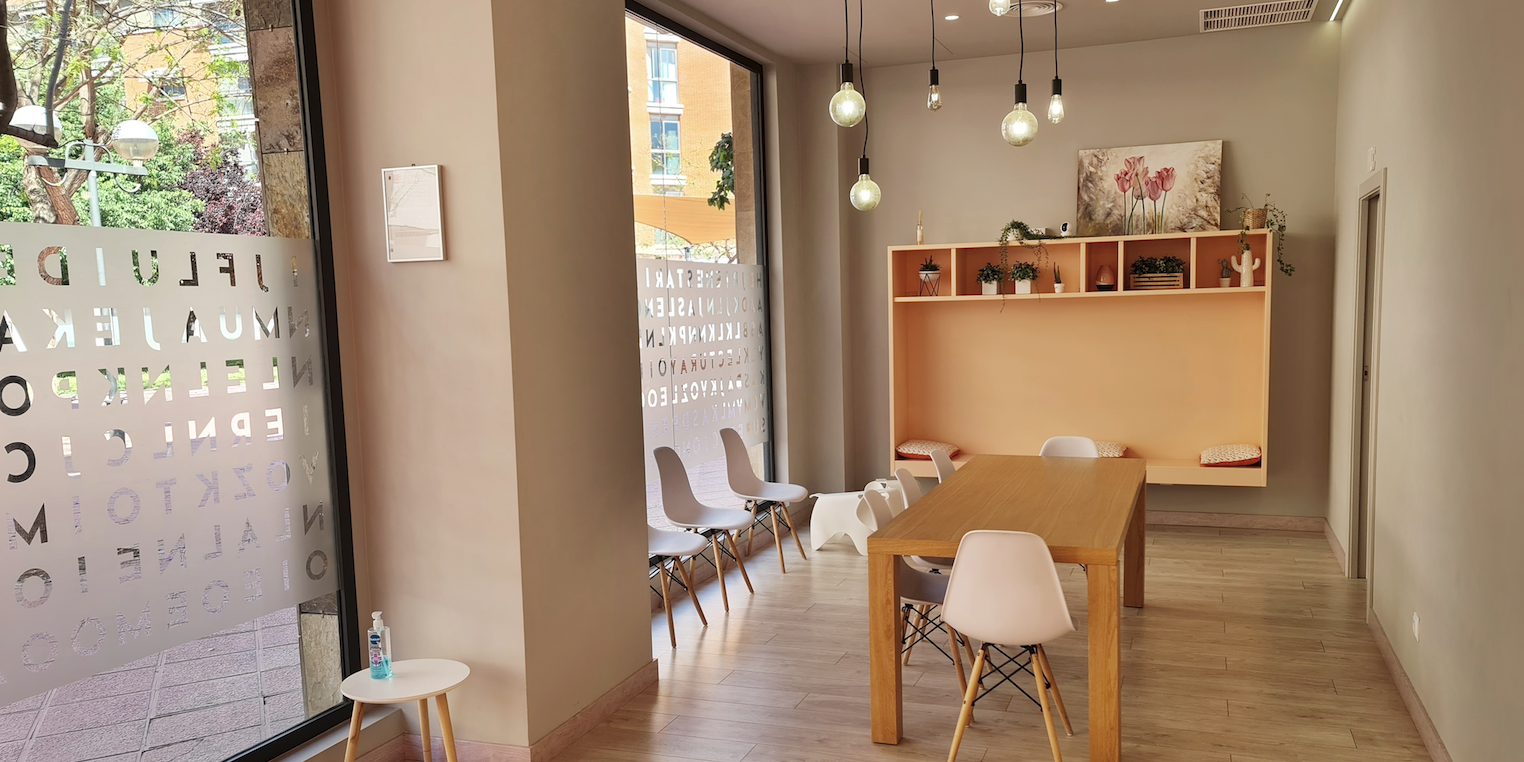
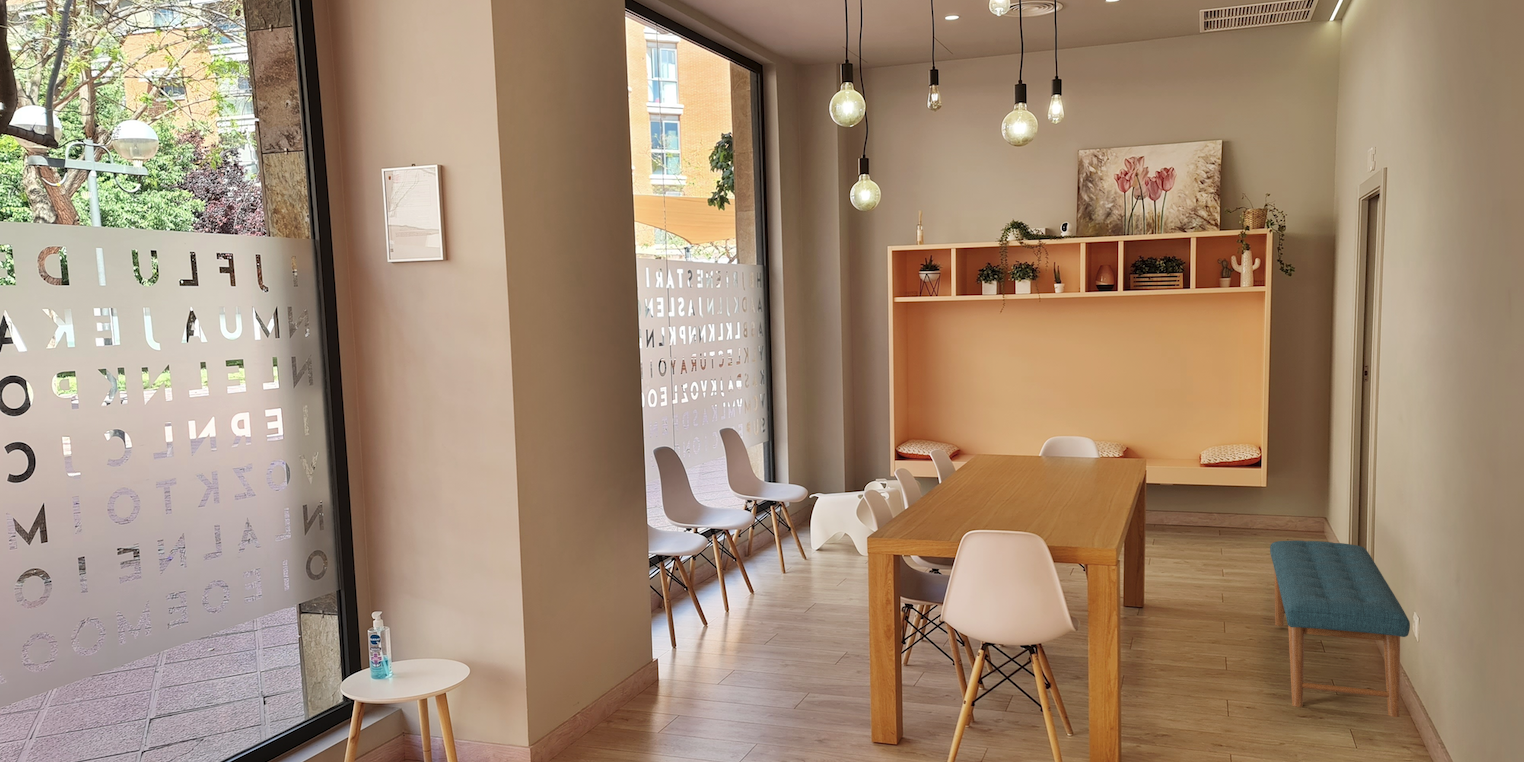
+ bench [1269,540,1411,718]
